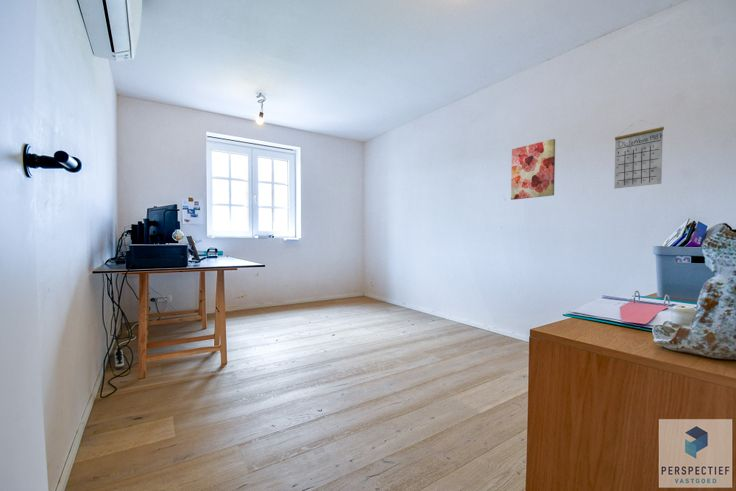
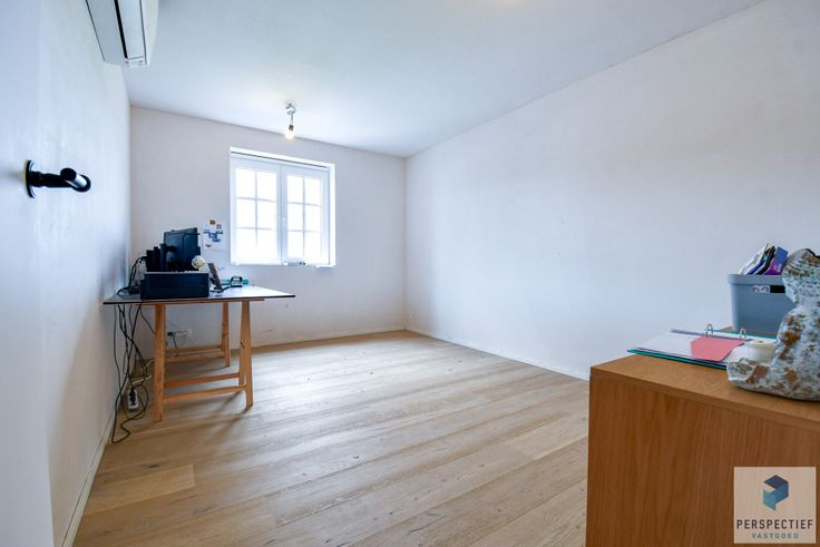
- calendar [613,119,665,189]
- wall art [510,138,556,201]
